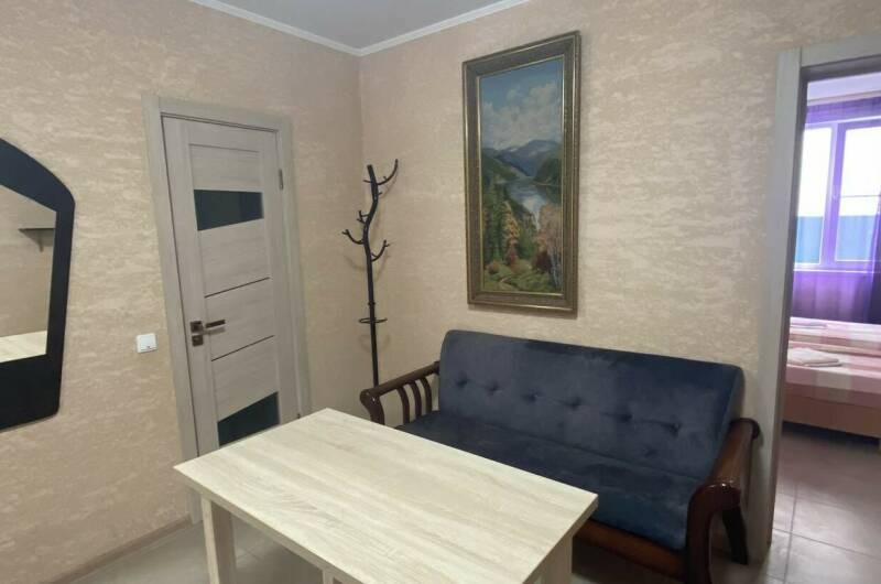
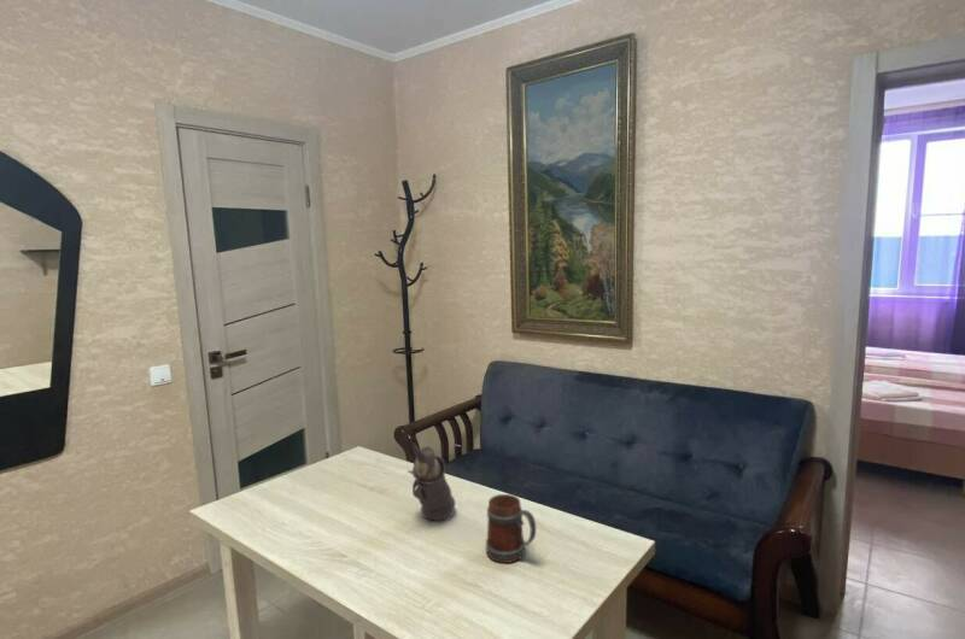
+ teapot [407,441,460,522]
+ mug [485,493,537,564]
